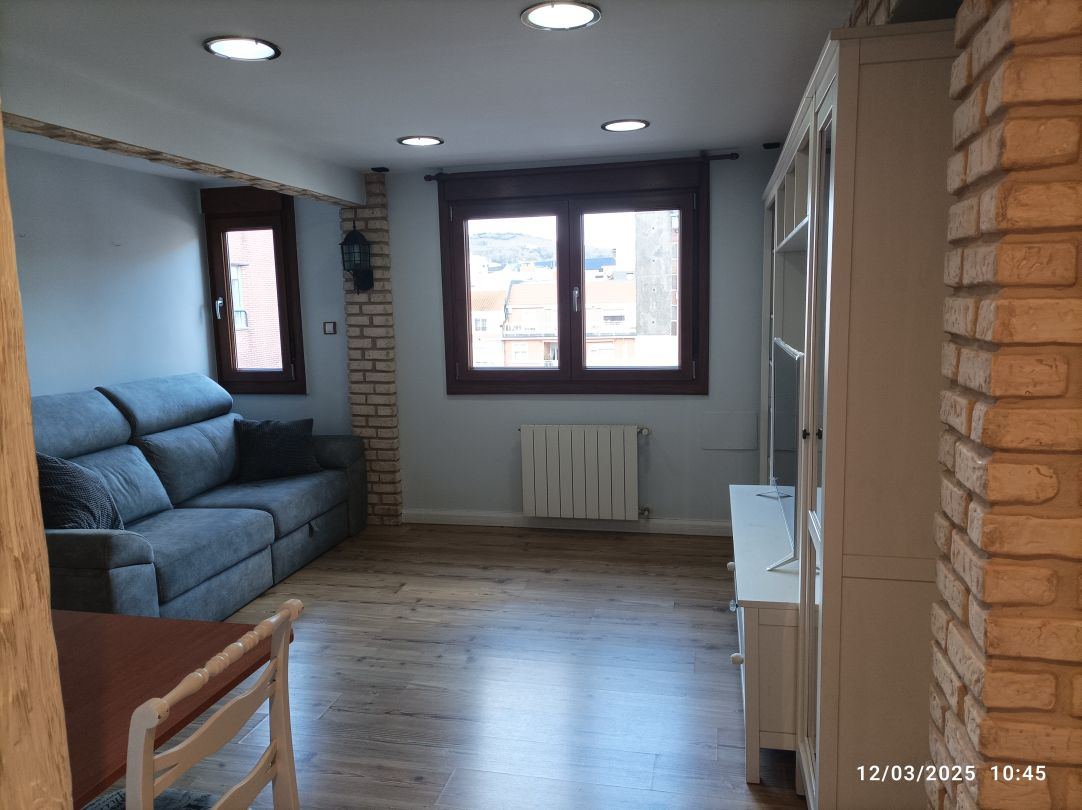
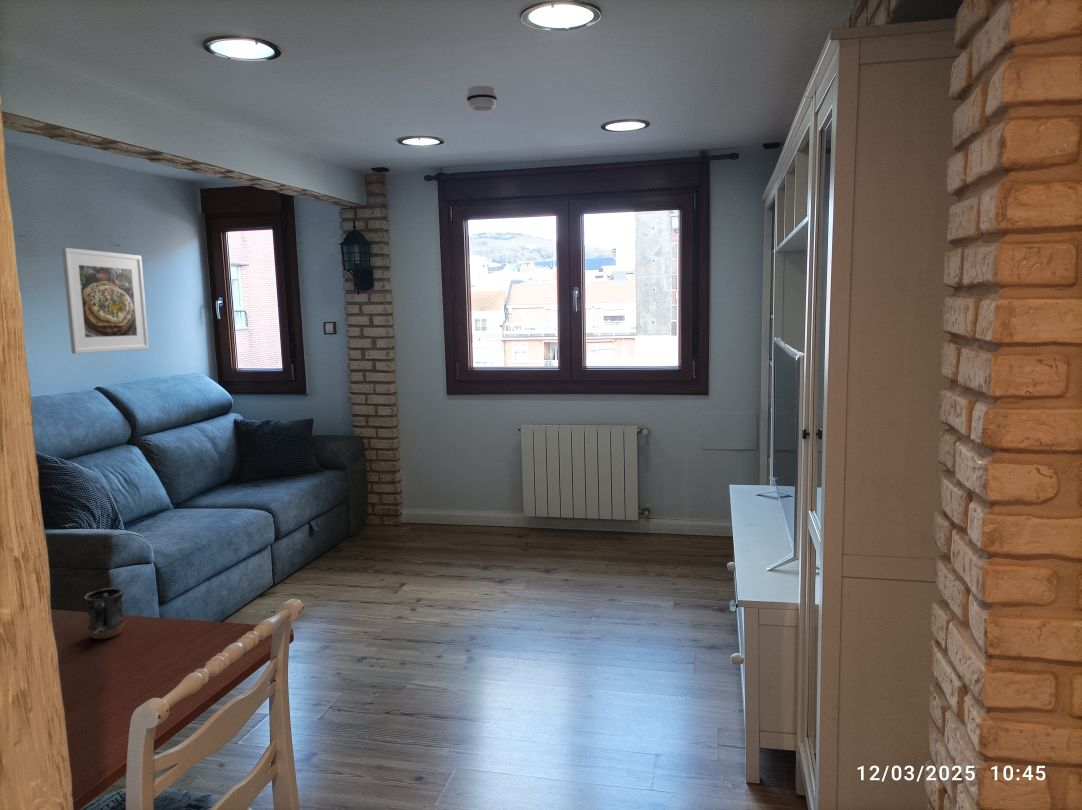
+ mug [83,587,126,640]
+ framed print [61,247,150,355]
+ smoke detector [465,85,498,112]
